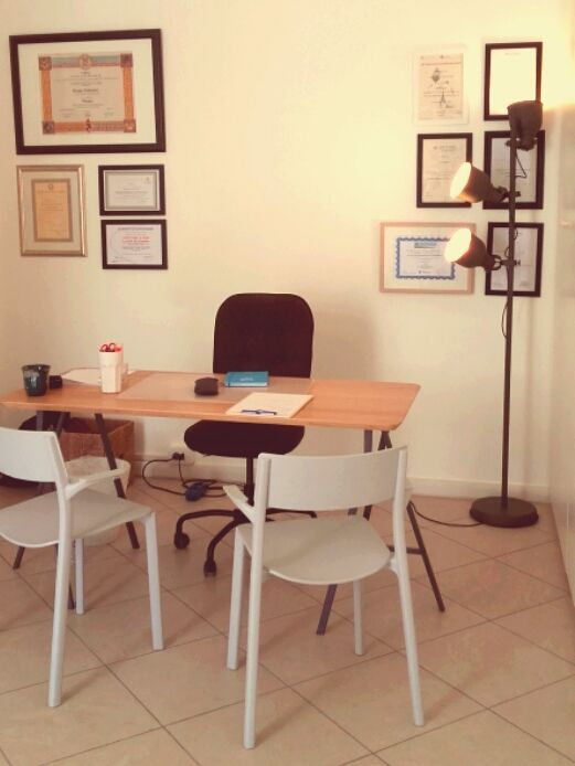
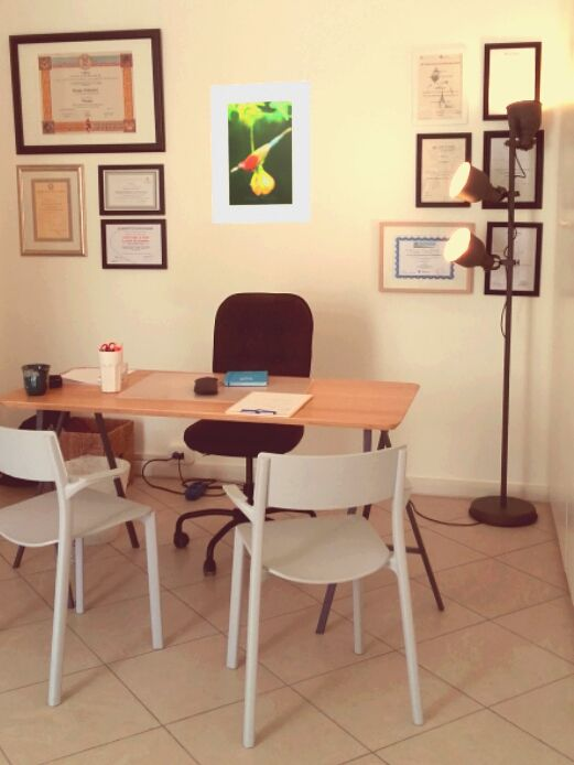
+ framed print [209,79,312,225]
